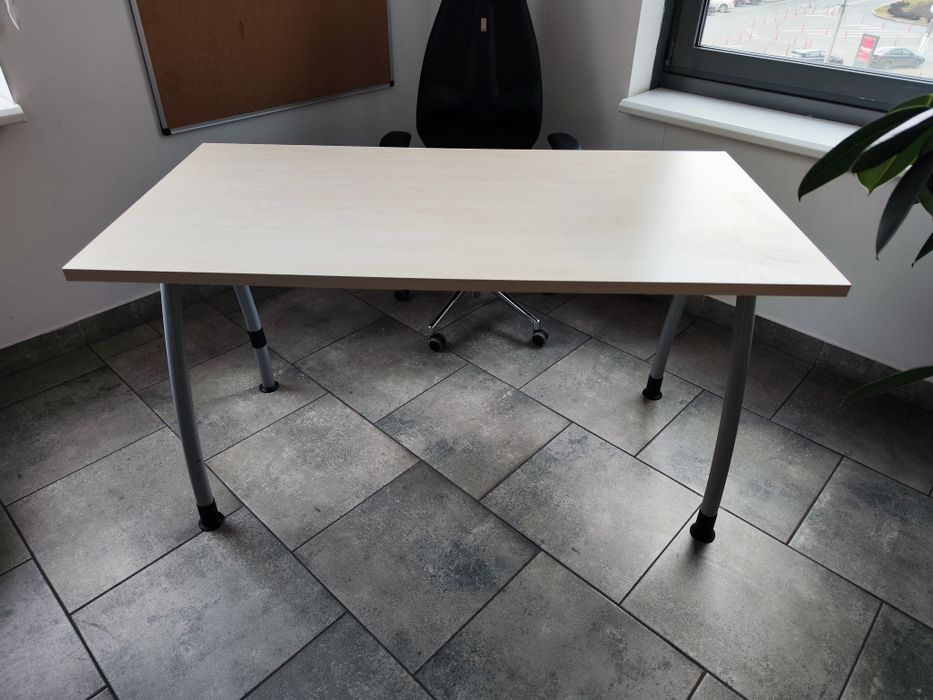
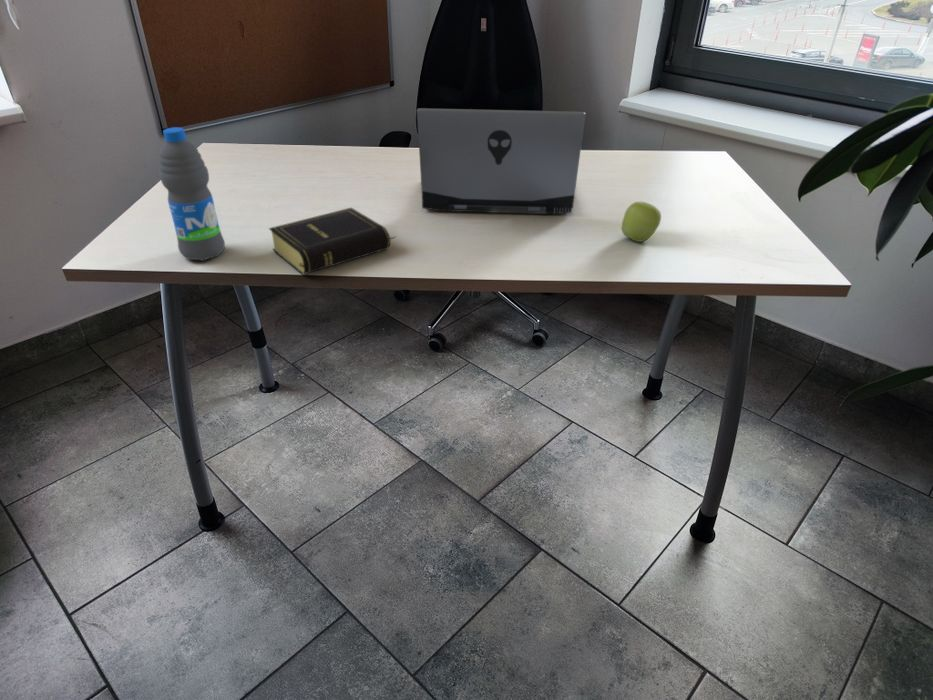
+ laptop computer [416,107,586,215]
+ apple [621,201,662,243]
+ water bottle [158,126,226,262]
+ book [268,207,398,275]
